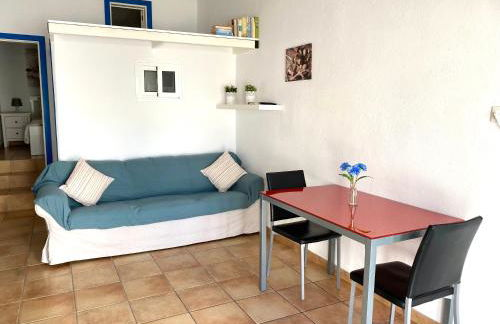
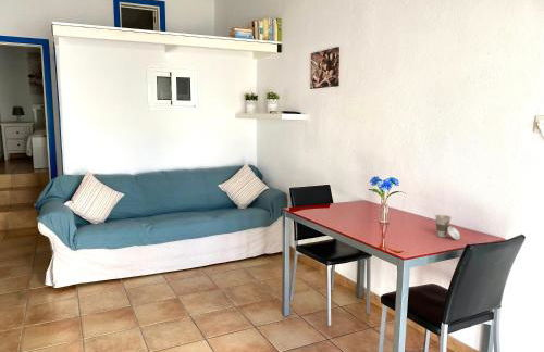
+ cup [434,214,461,241]
